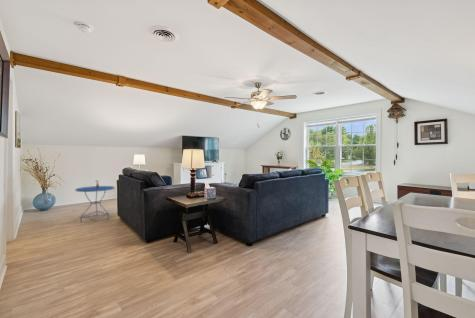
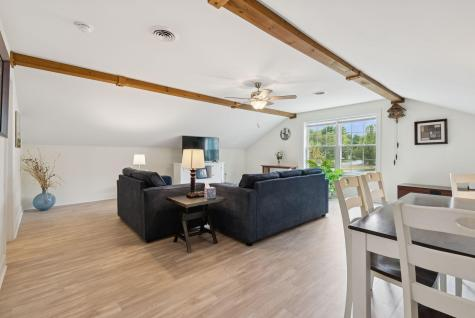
- side table [74,179,115,223]
